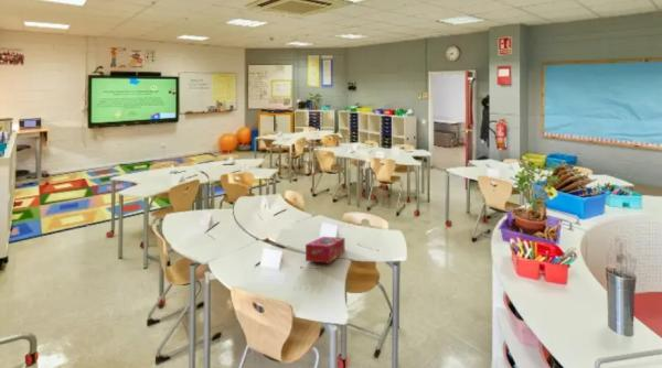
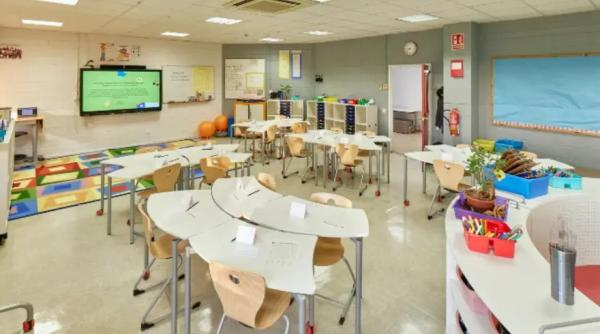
- tissue box [305,236,345,264]
